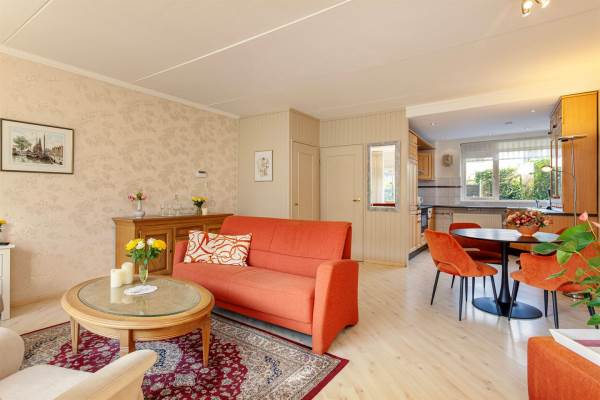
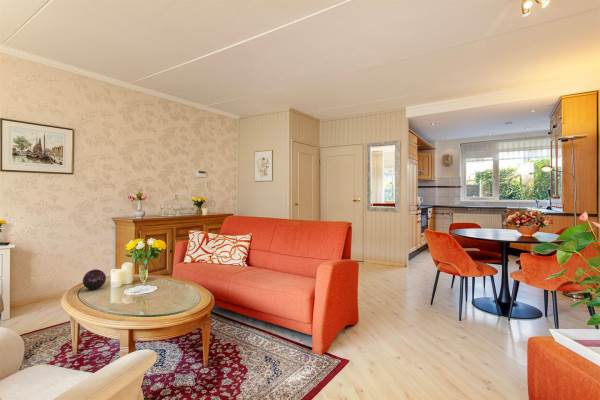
+ decorative orb [82,268,107,291]
